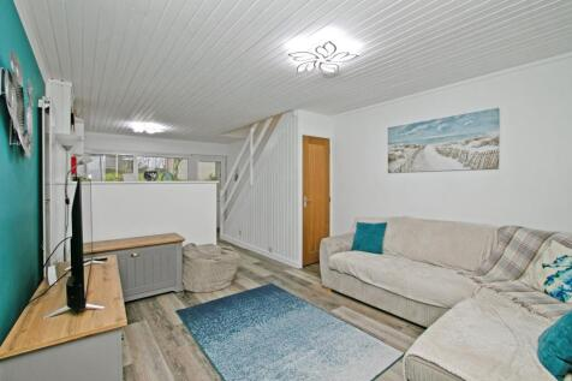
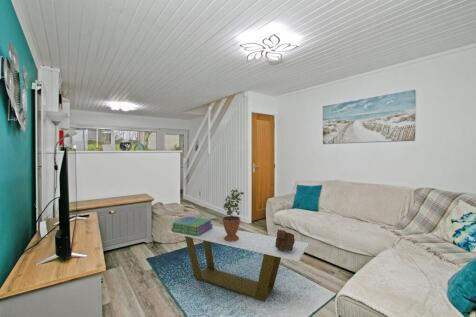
+ architectural model [275,228,296,251]
+ stack of books [170,216,214,236]
+ potted plant [222,188,245,242]
+ coffee table [166,225,309,303]
